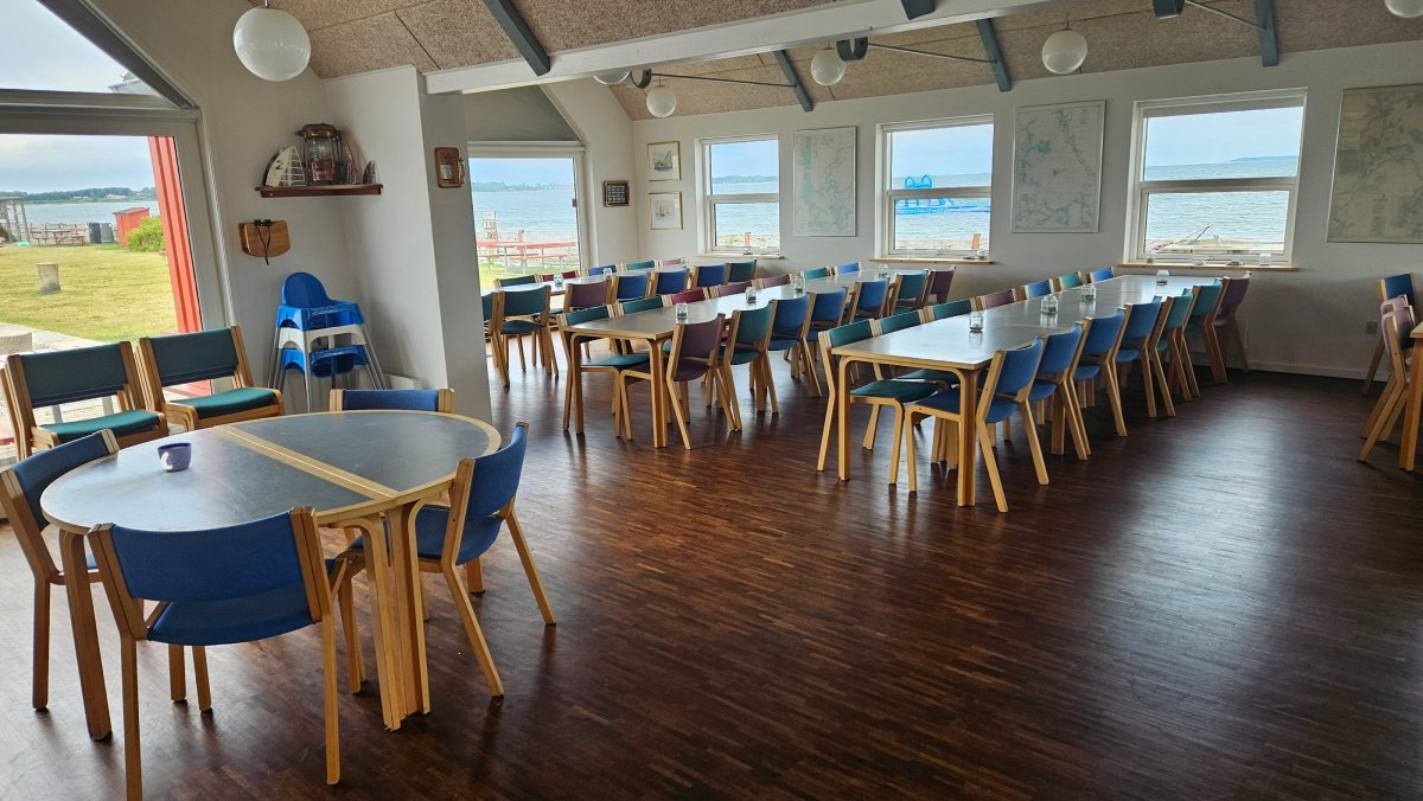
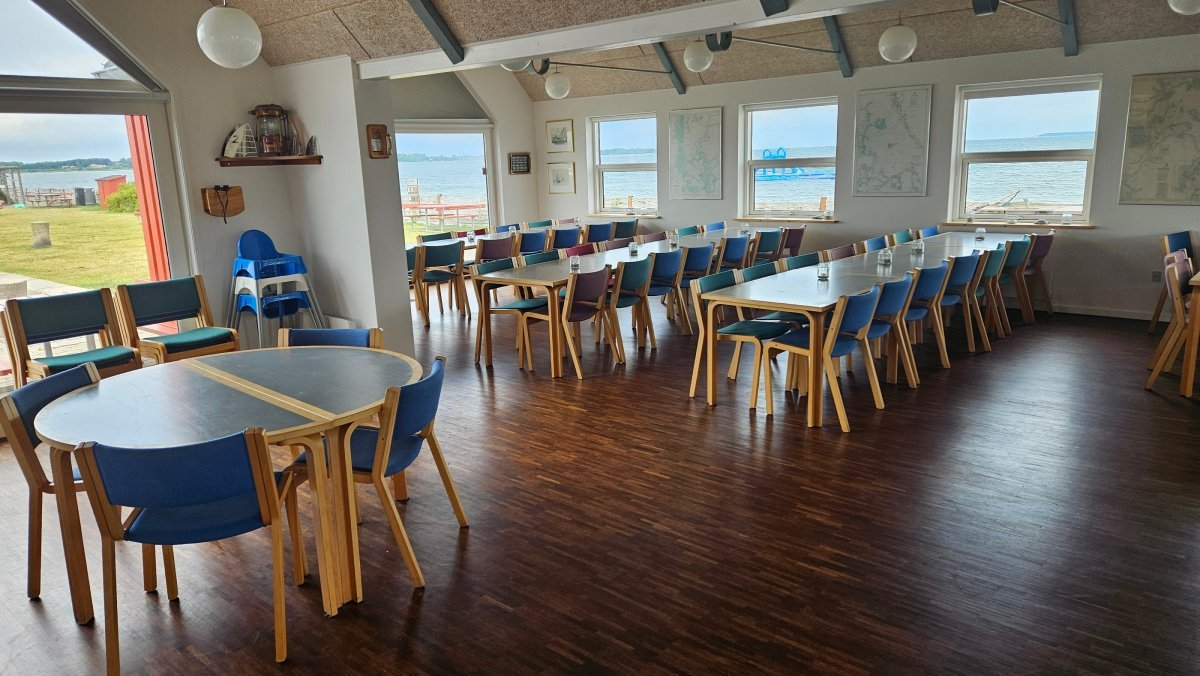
- cup [157,442,192,473]
